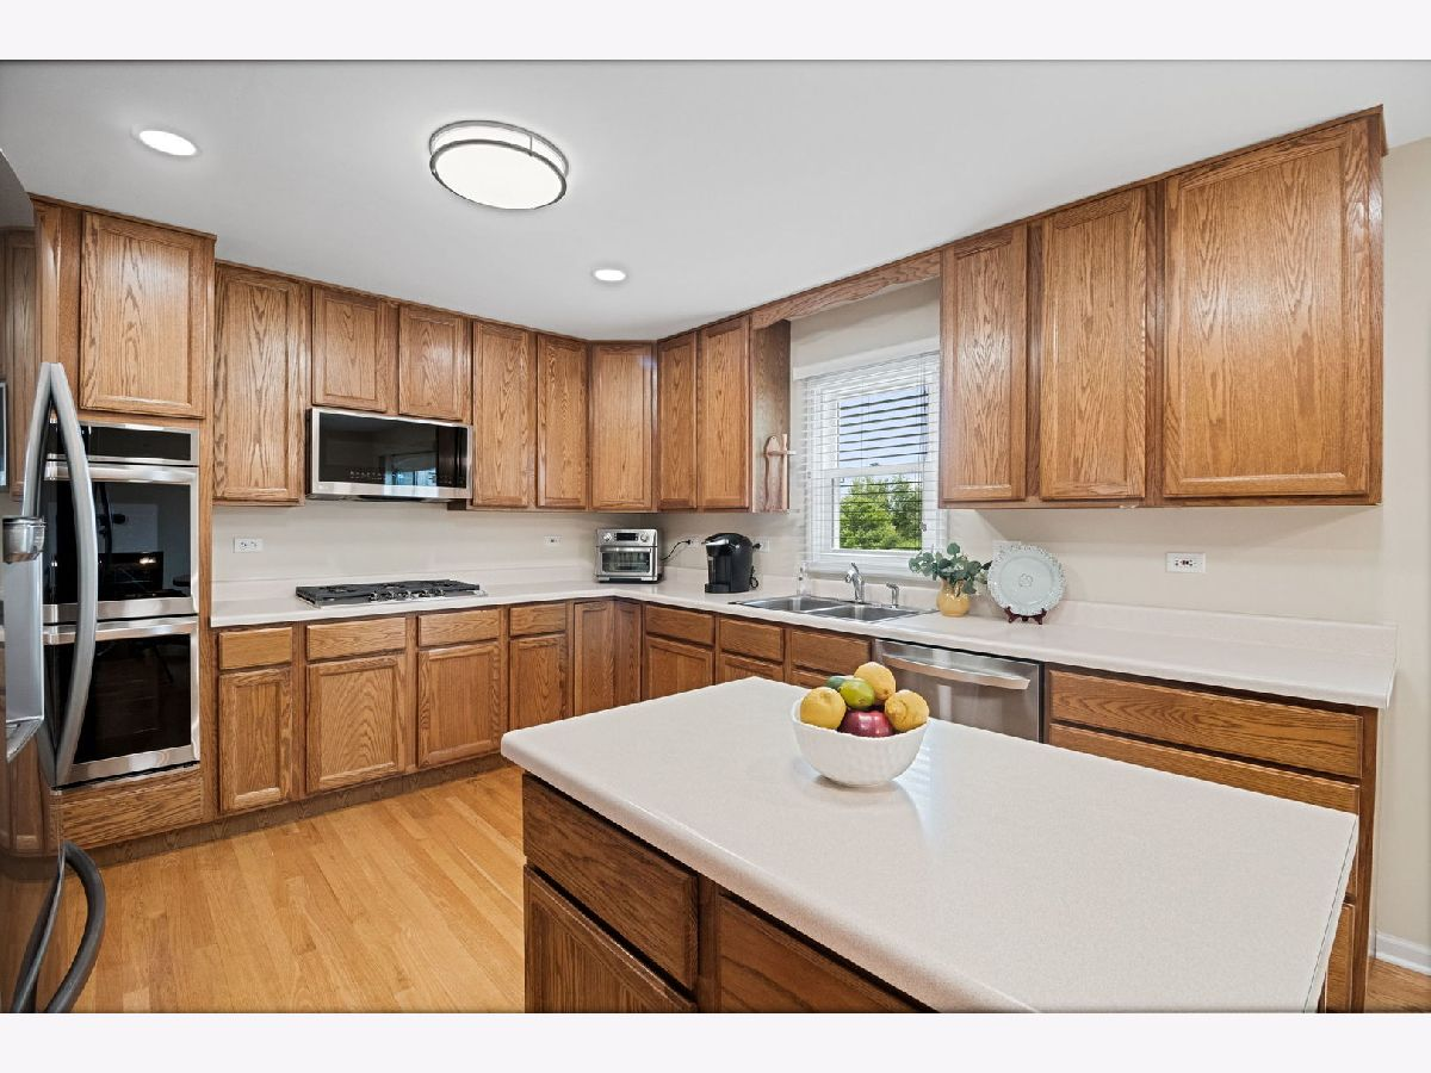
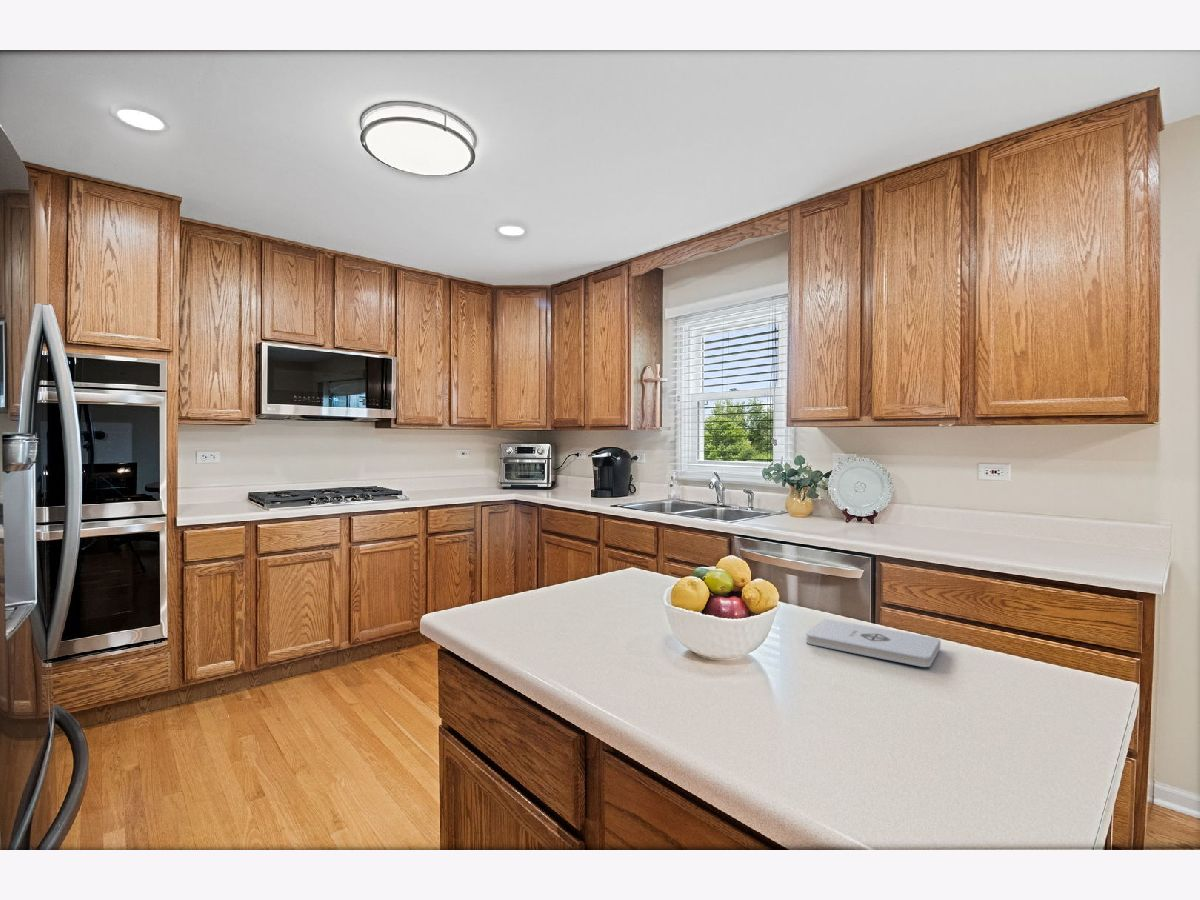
+ notepad [805,618,941,668]
